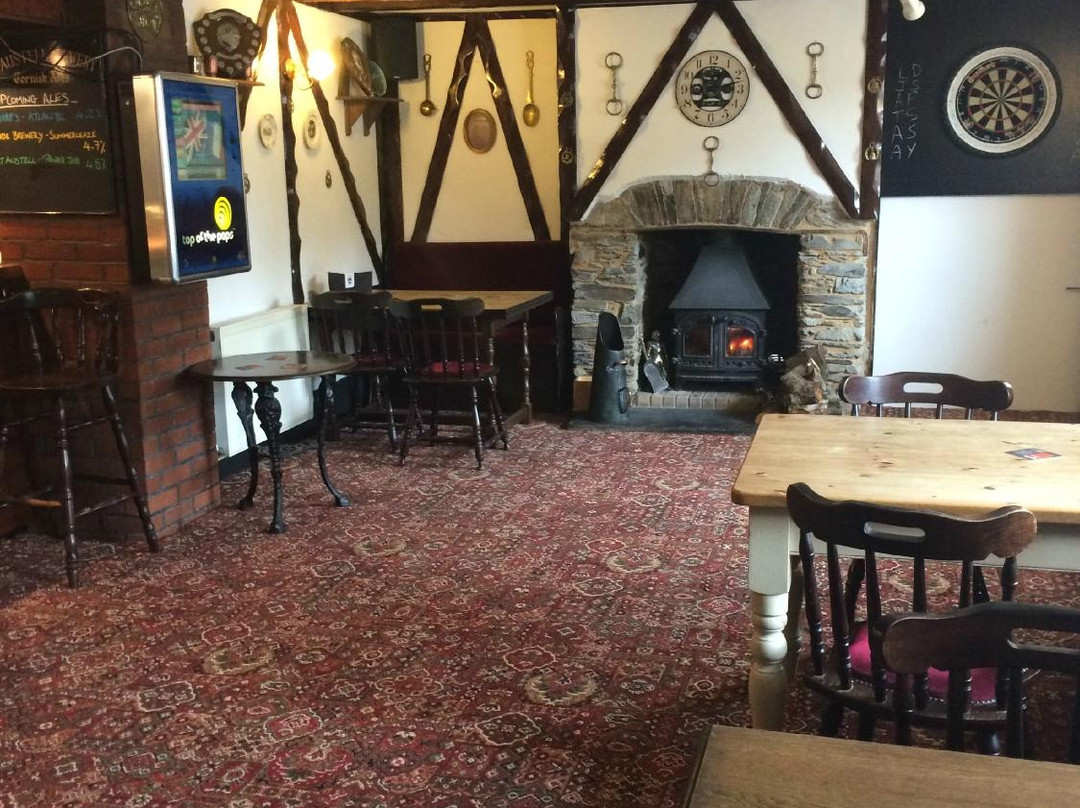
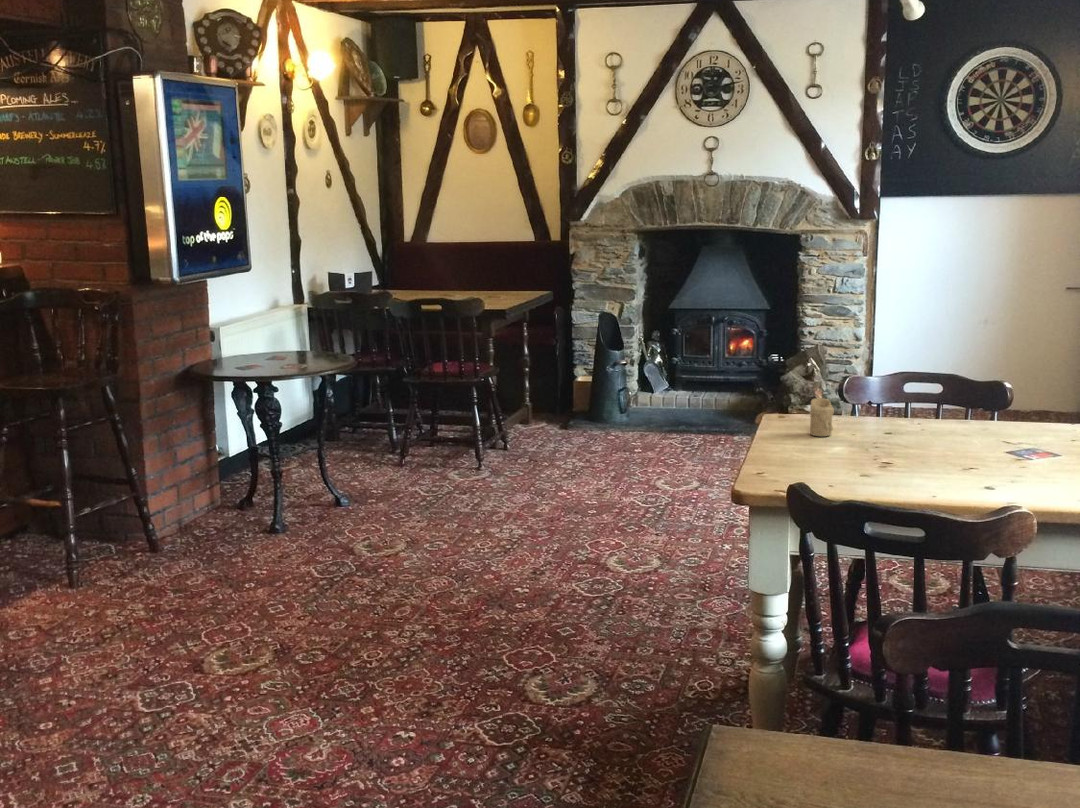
+ candle [809,397,835,437]
